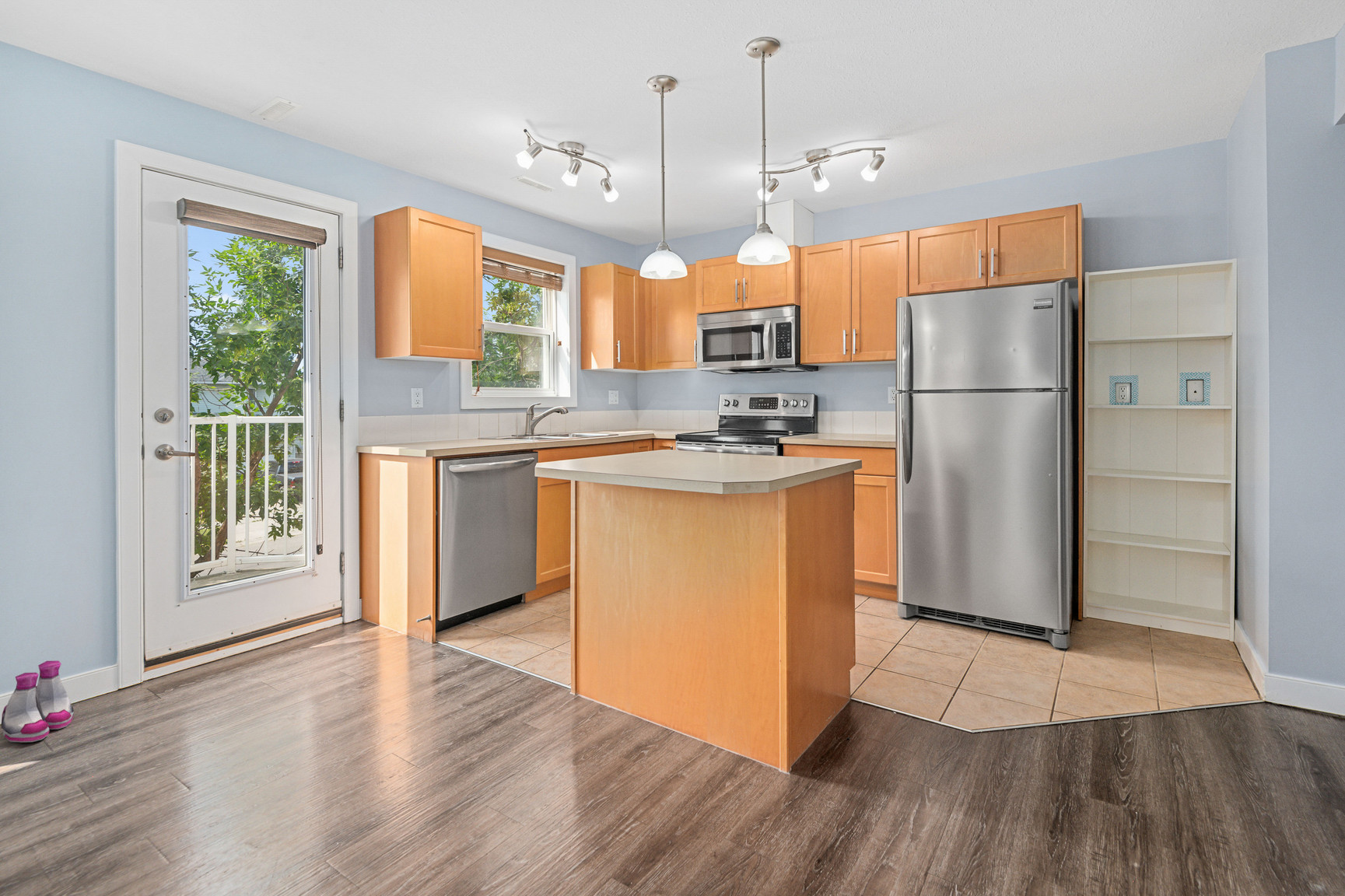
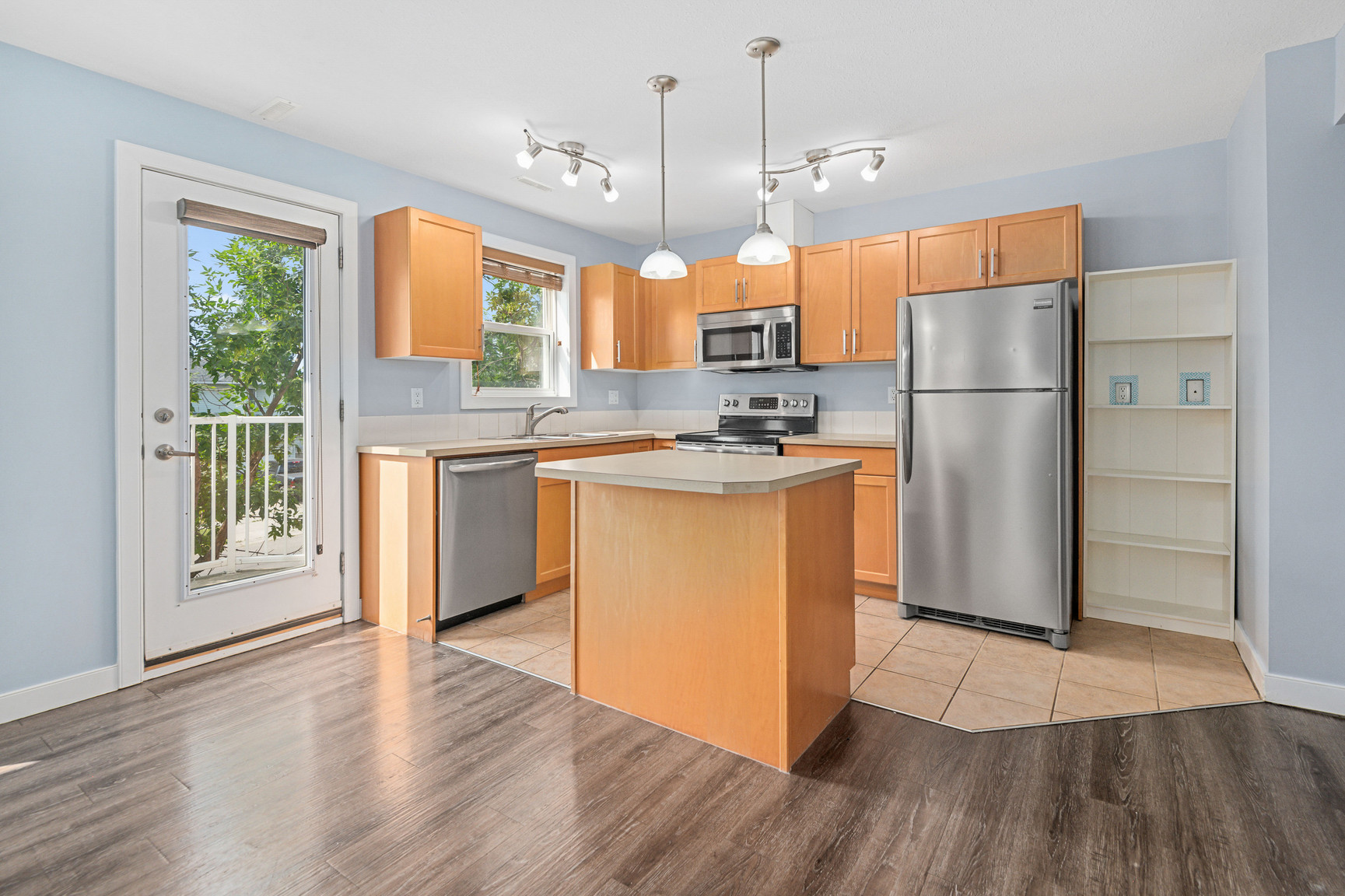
- boots [1,660,75,743]
